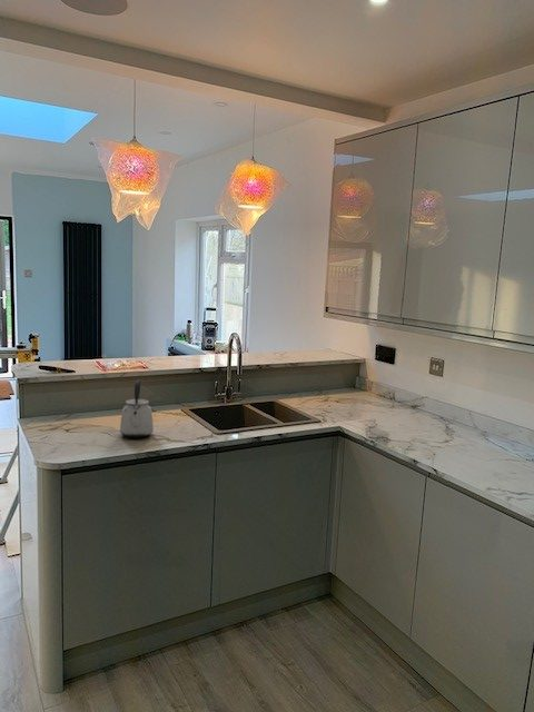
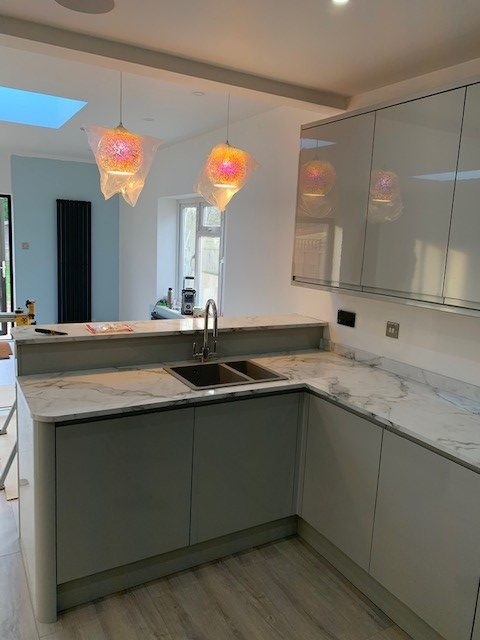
- kettle [119,379,155,439]
